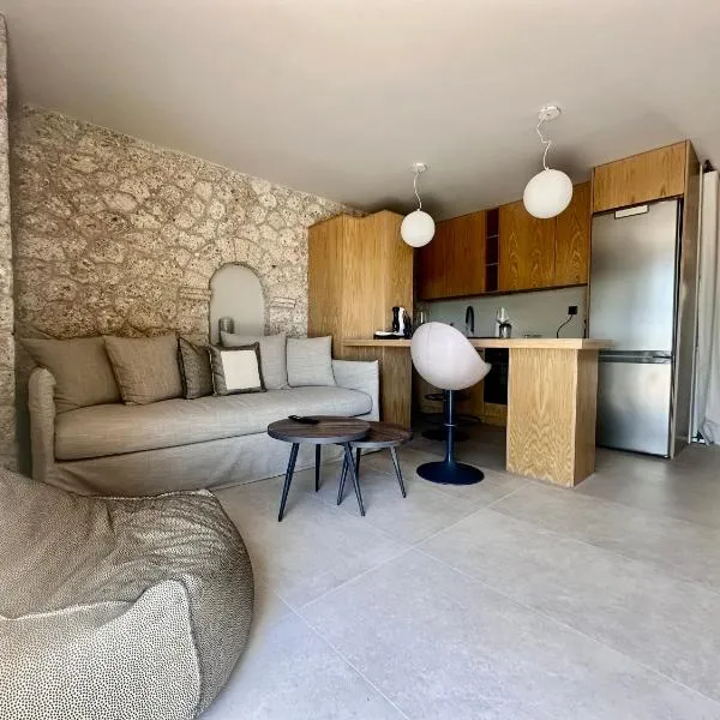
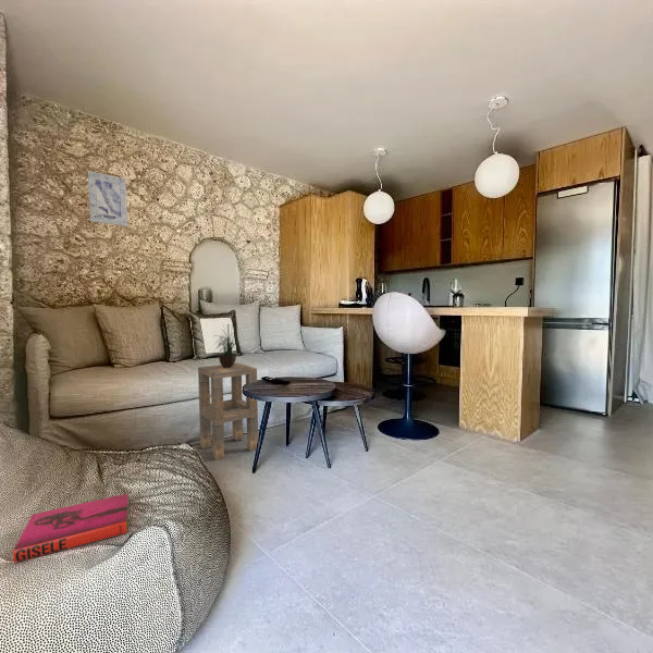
+ side table [197,361,259,461]
+ hardback book [12,492,130,564]
+ wall art [87,170,128,227]
+ potted plant [213,324,241,368]
